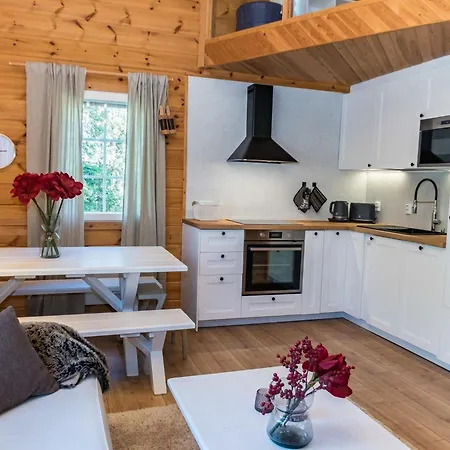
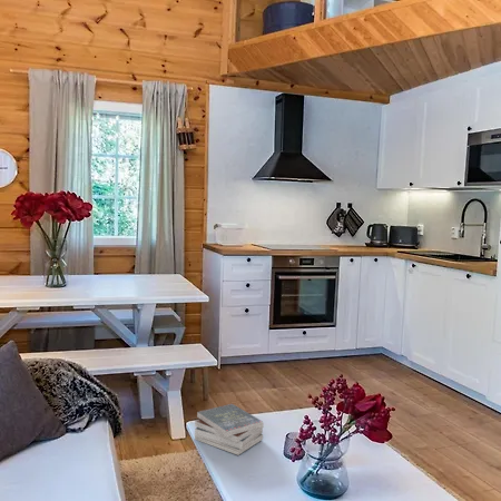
+ book [194,403,265,456]
